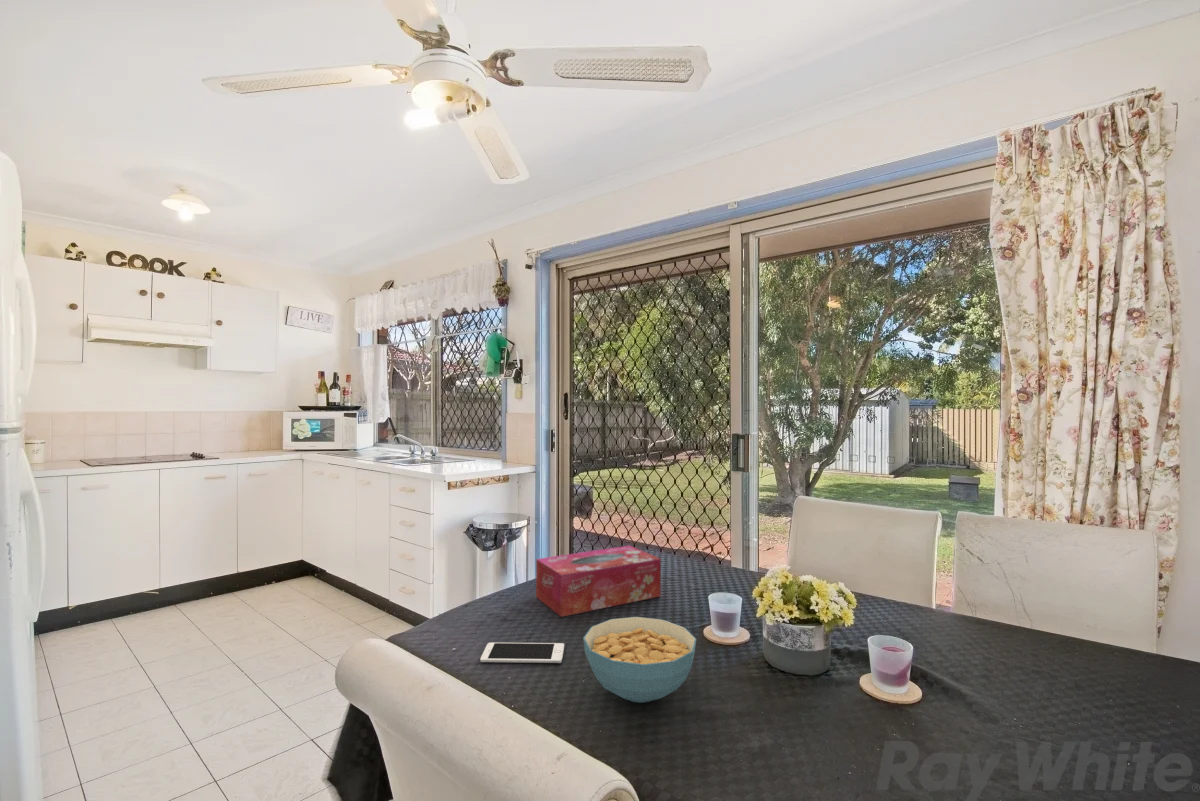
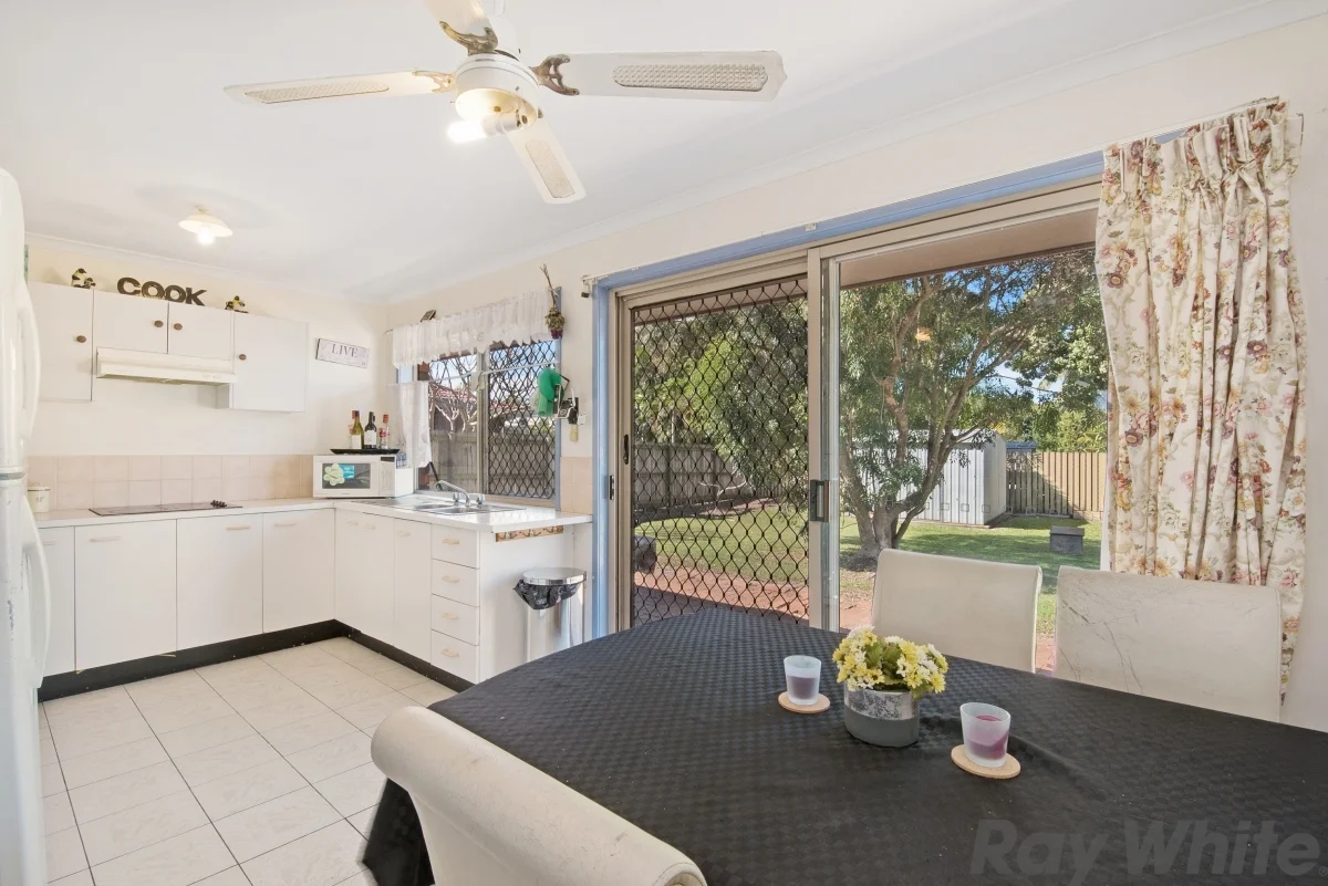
- cell phone [479,642,565,664]
- cereal bowl [582,616,697,704]
- tissue box [535,545,662,618]
